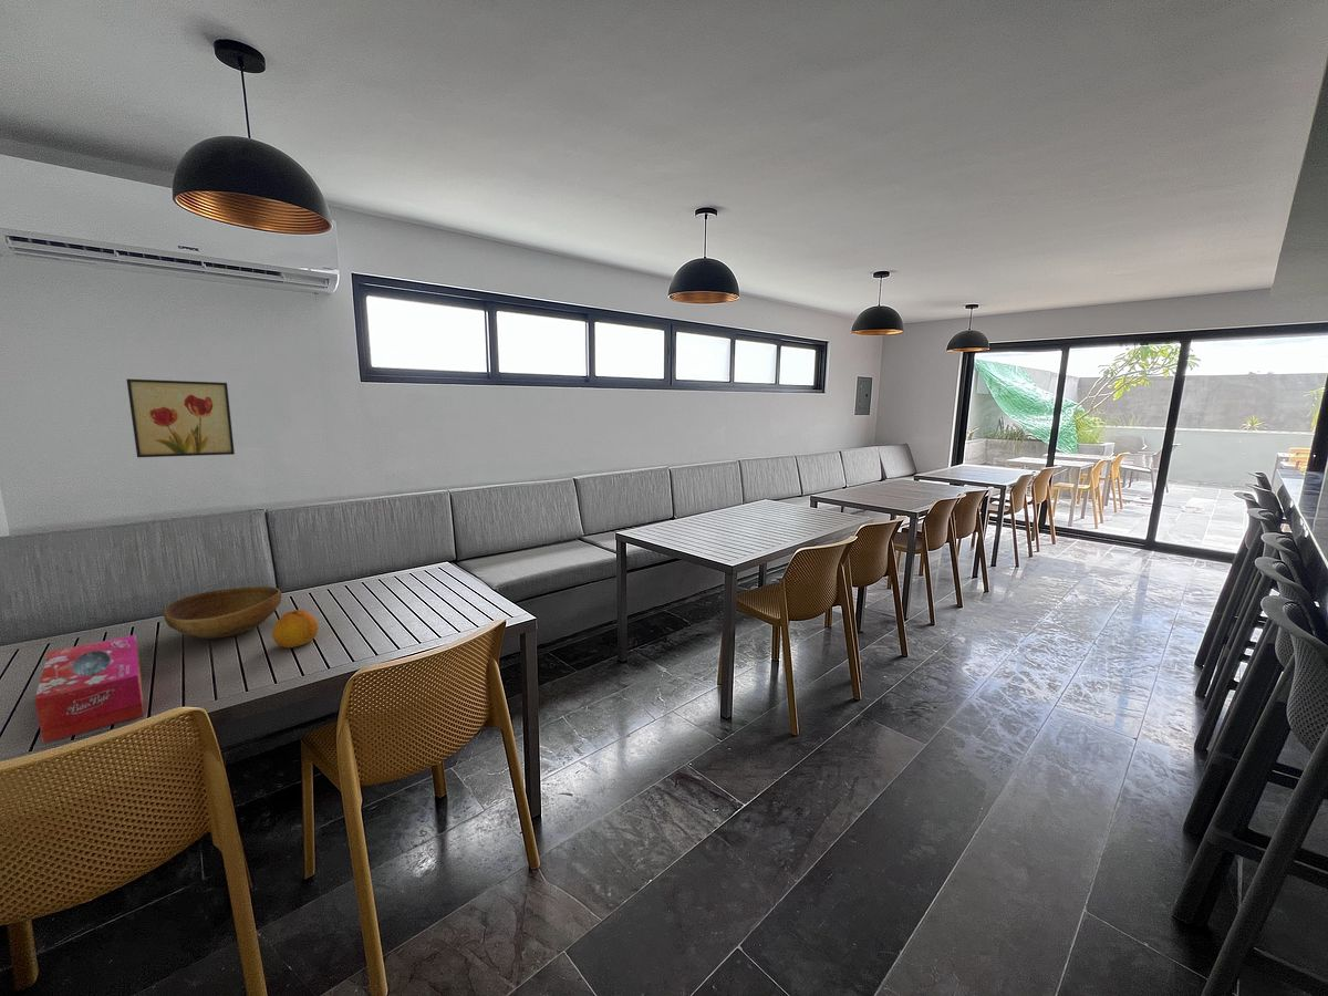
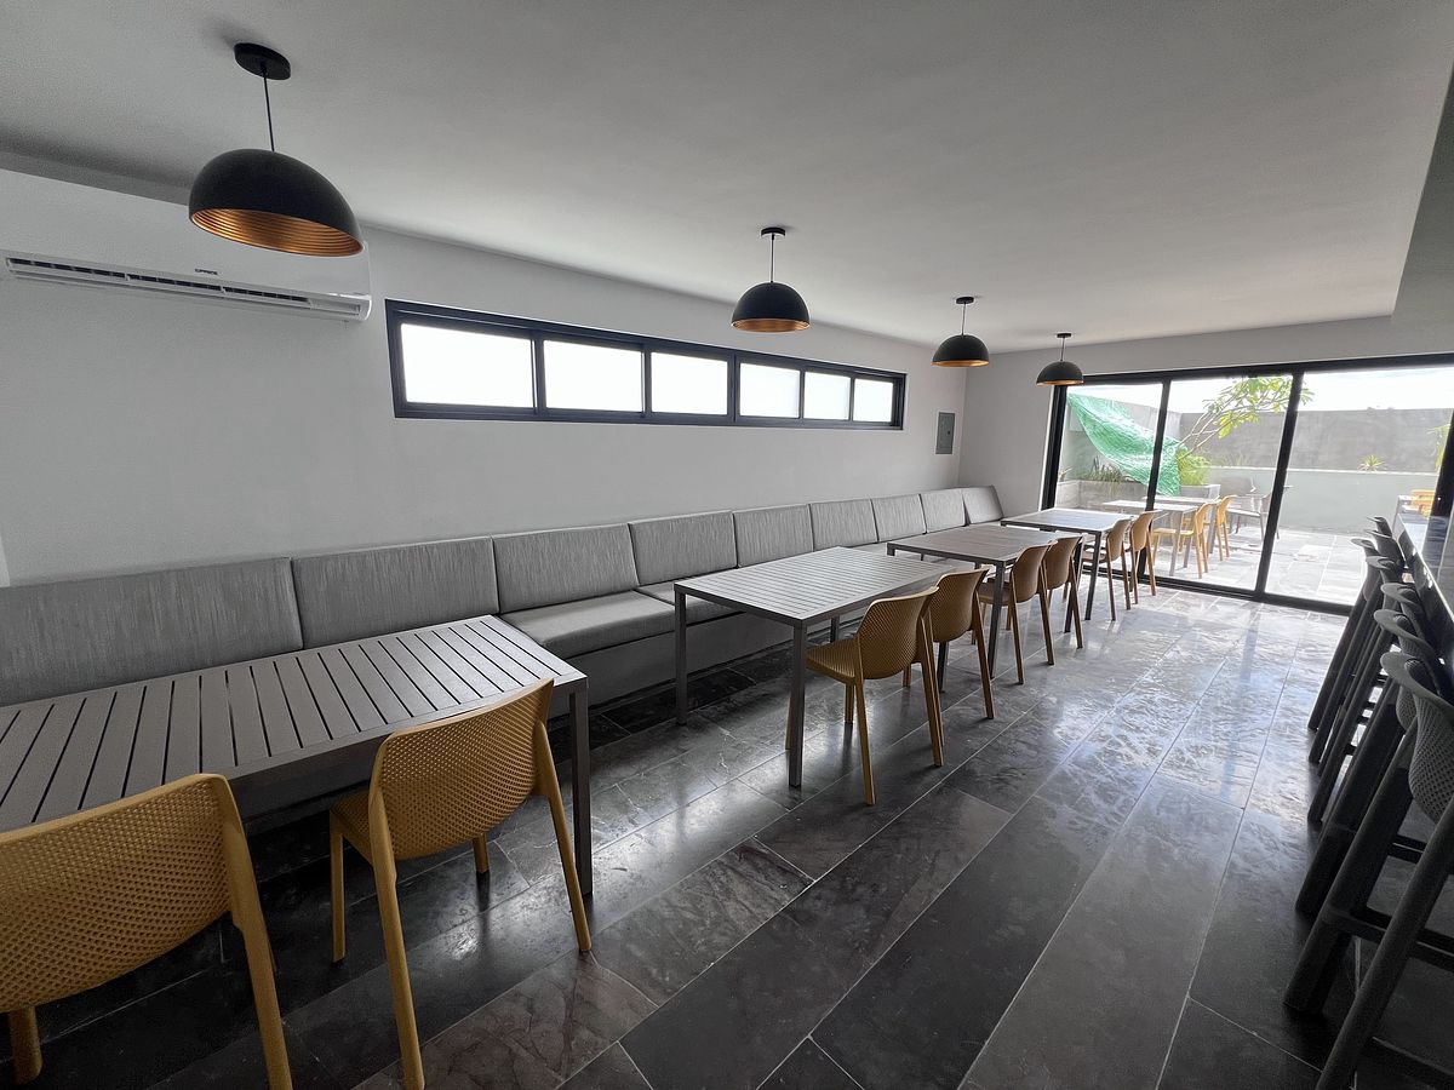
- tissue box [34,634,144,745]
- wall art [126,378,236,458]
- fruit [271,609,320,649]
- bowl [163,585,282,640]
